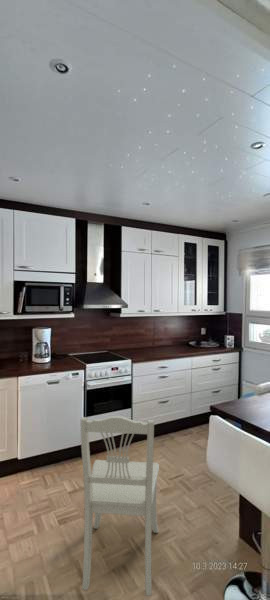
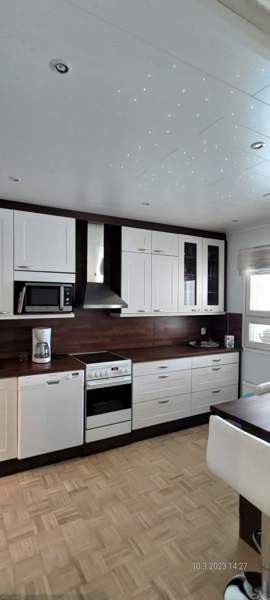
- dining chair [80,415,160,597]
